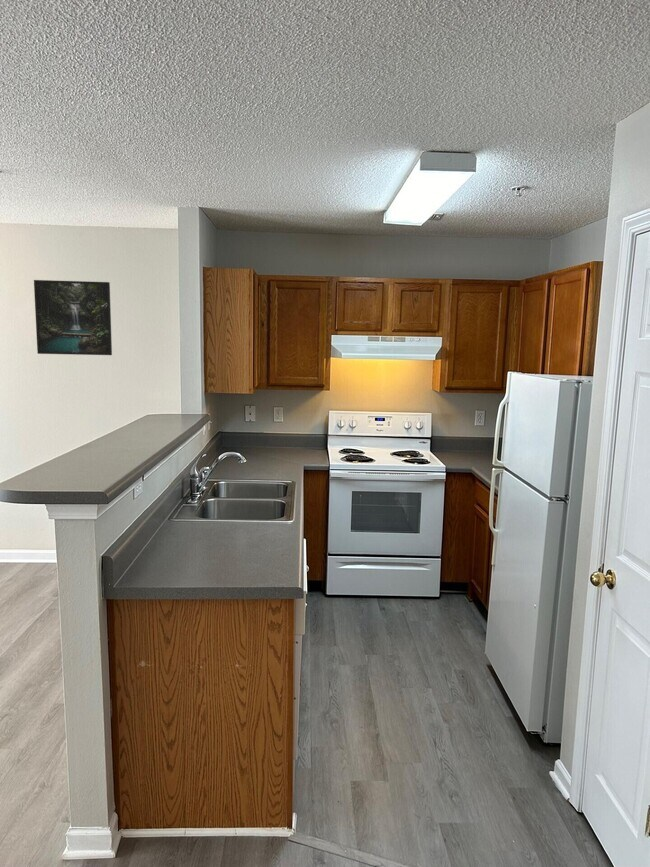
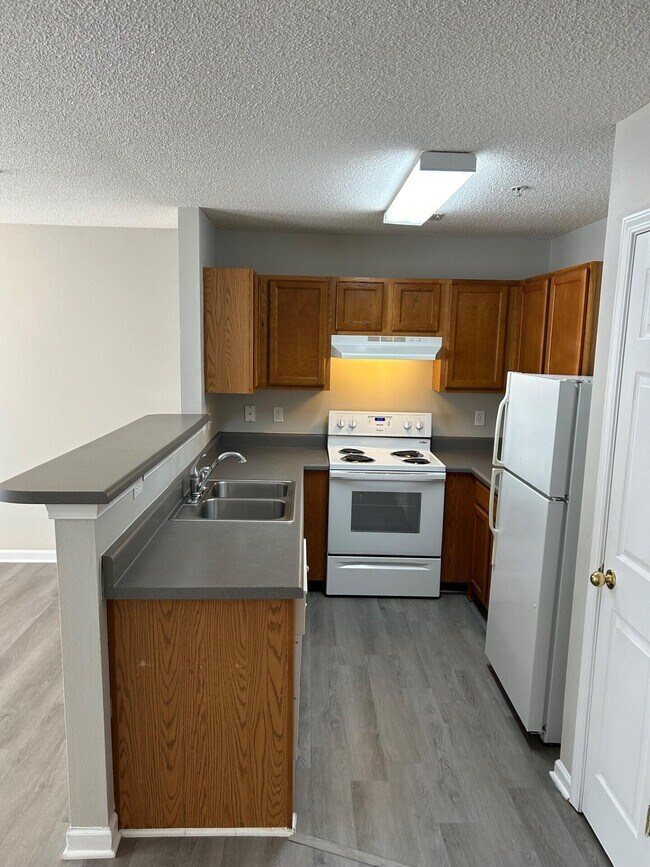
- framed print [33,279,113,356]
